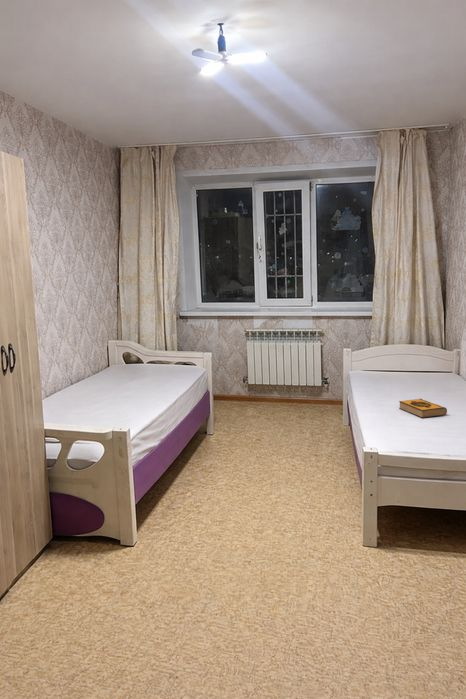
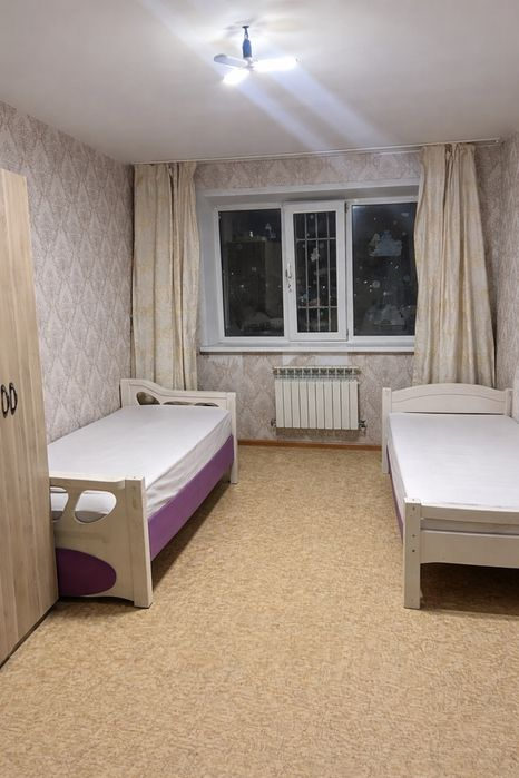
- hardback book [398,398,448,419]
